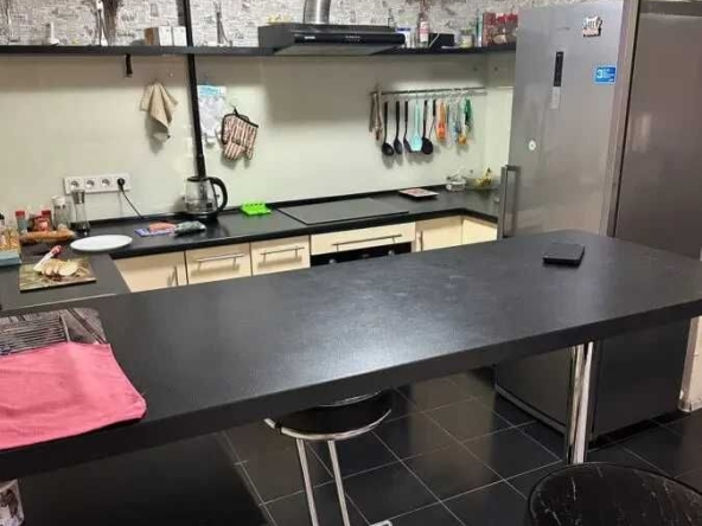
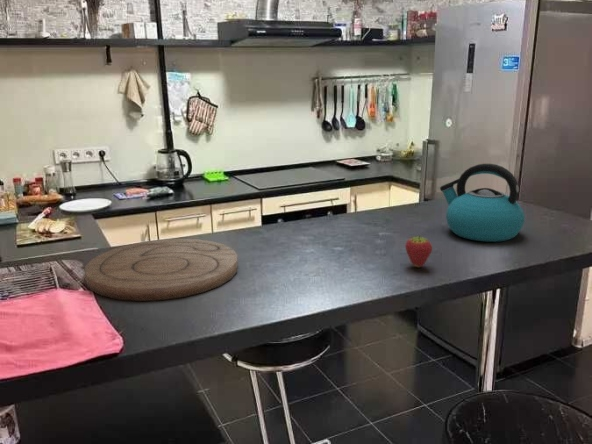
+ cutting board [84,238,239,302]
+ kettle [439,163,526,243]
+ fruit [405,235,433,268]
